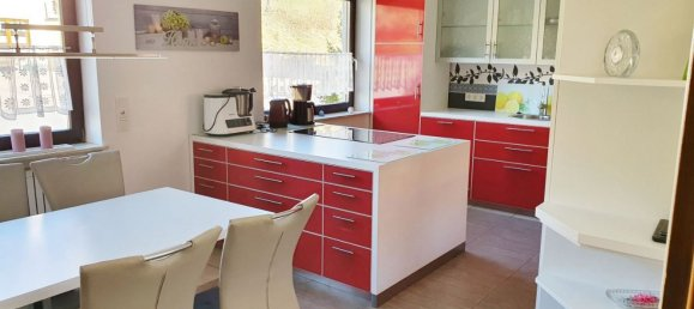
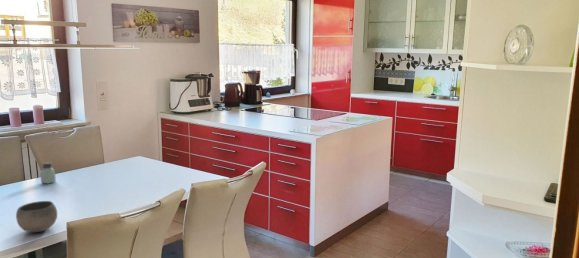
+ bowl [15,200,58,233]
+ saltshaker [39,161,57,185]
